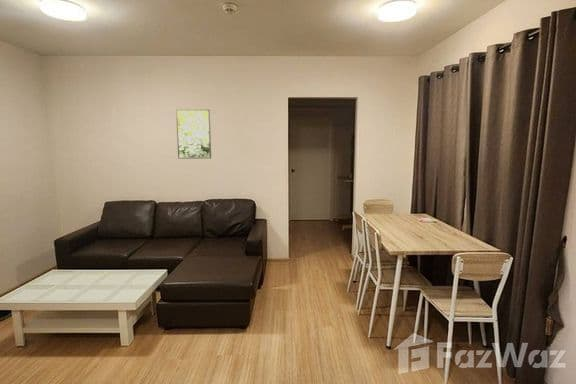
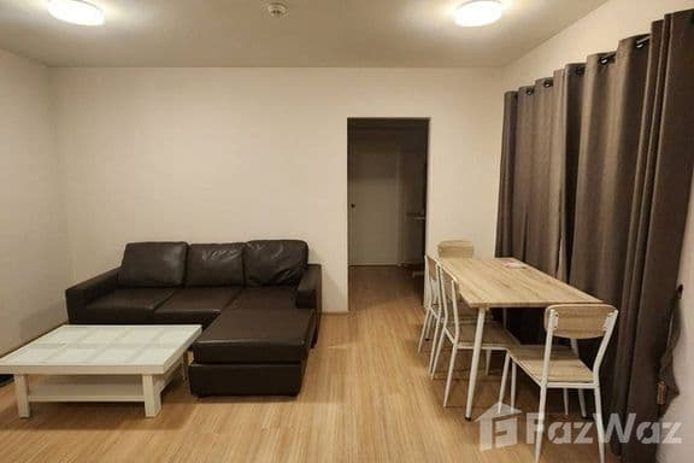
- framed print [175,108,212,160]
